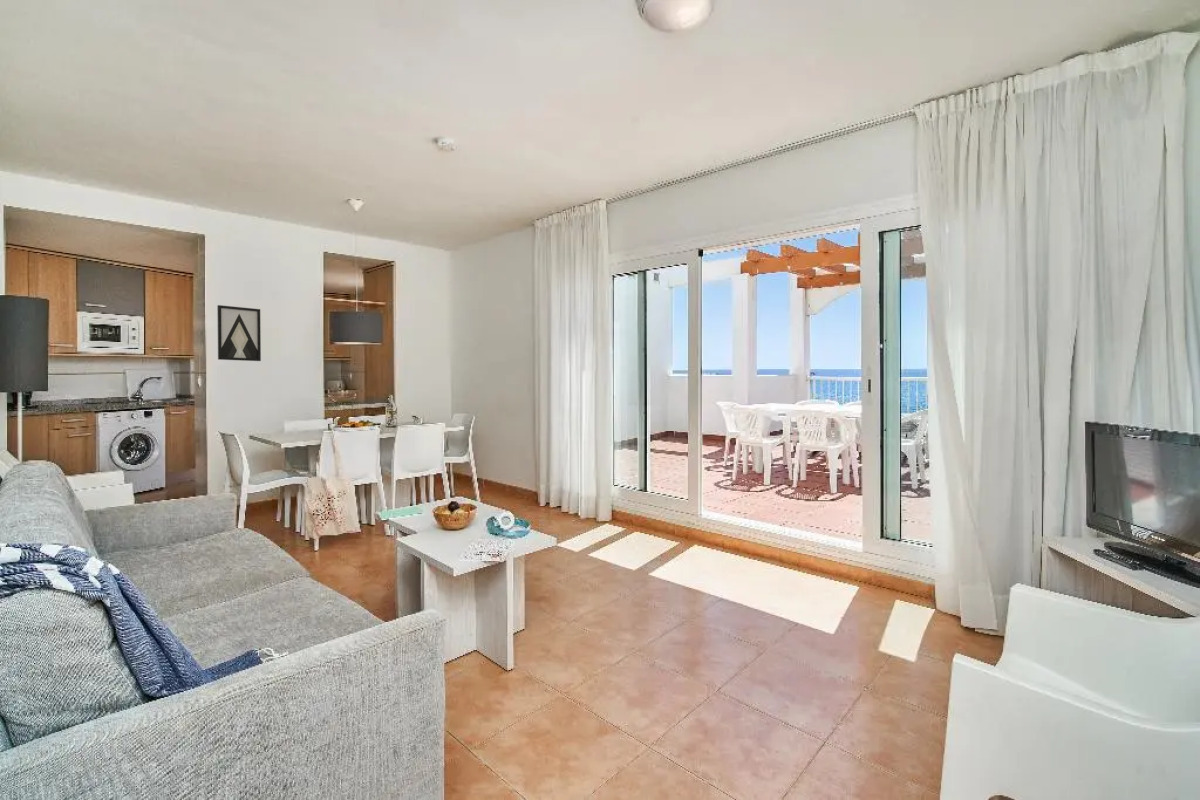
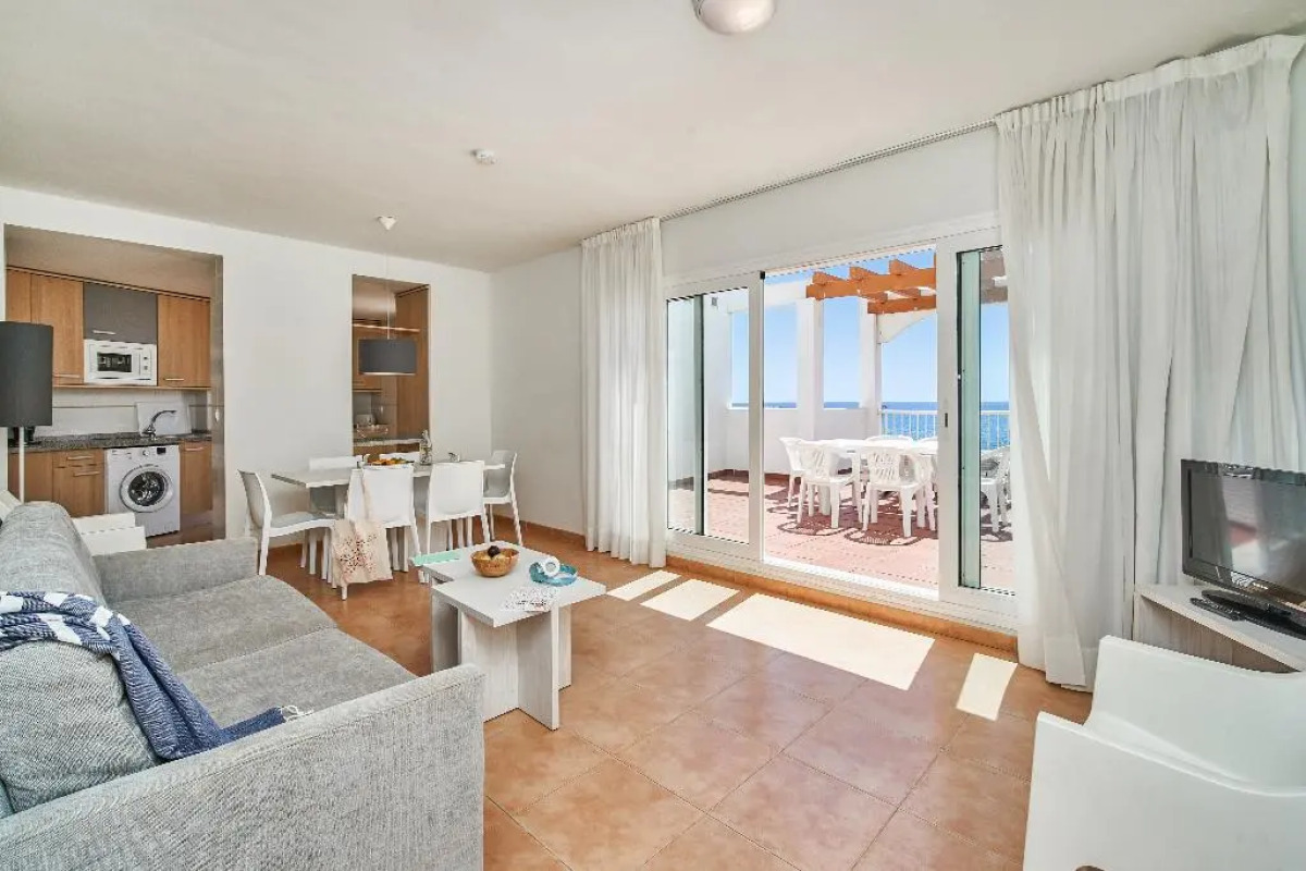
- wall art [216,304,262,362]
